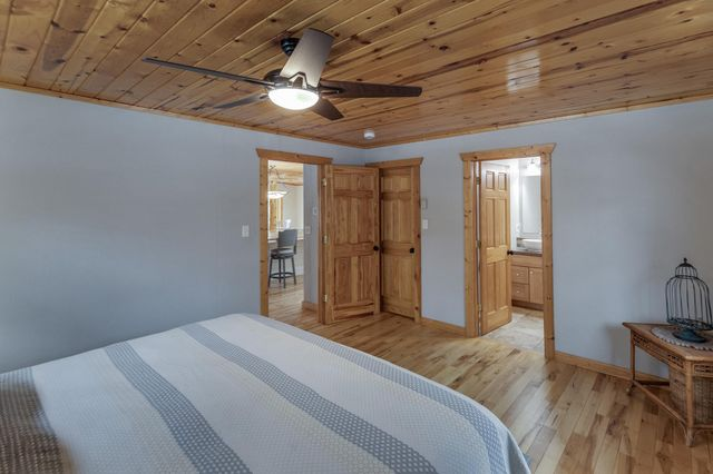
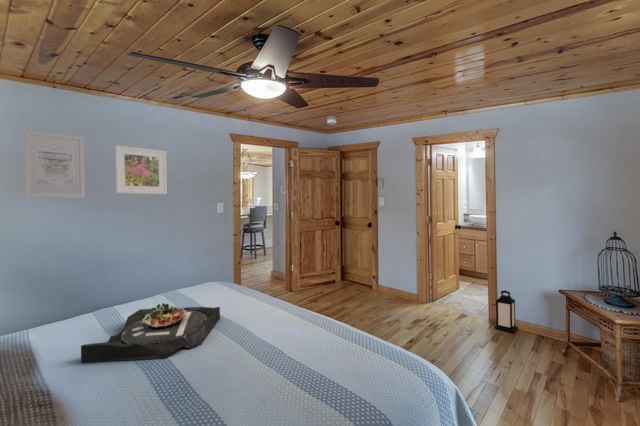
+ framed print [114,144,168,195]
+ serving tray [80,302,221,363]
+ lantern [493,289,519,334]
+ wall art [23,129,86,199]
